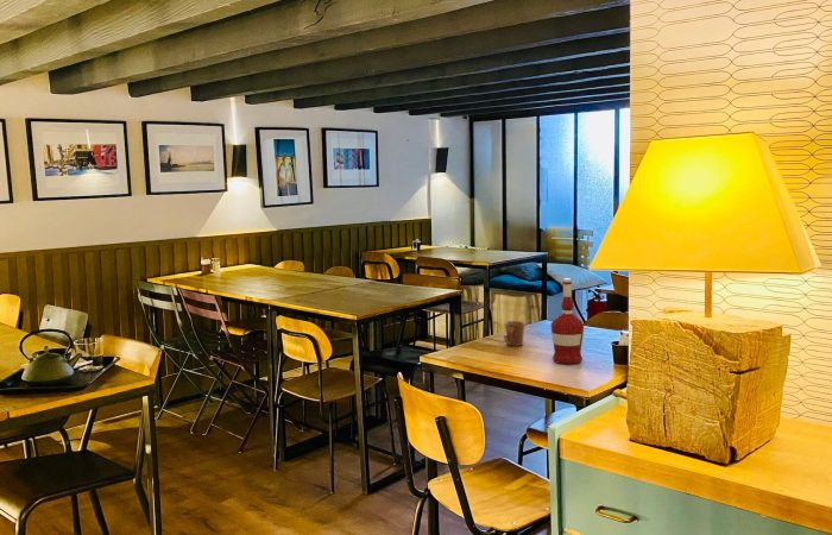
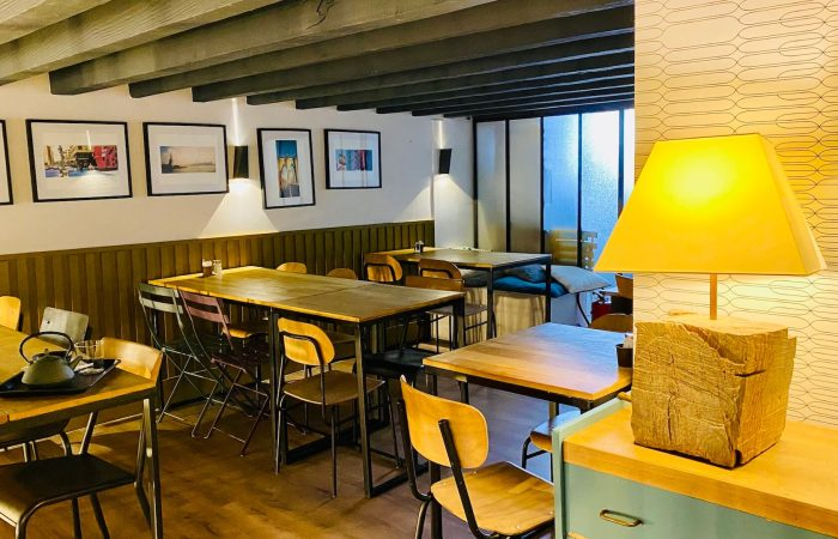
- alcohol [550,277,585,365]
- mug [502,320,527,347]
